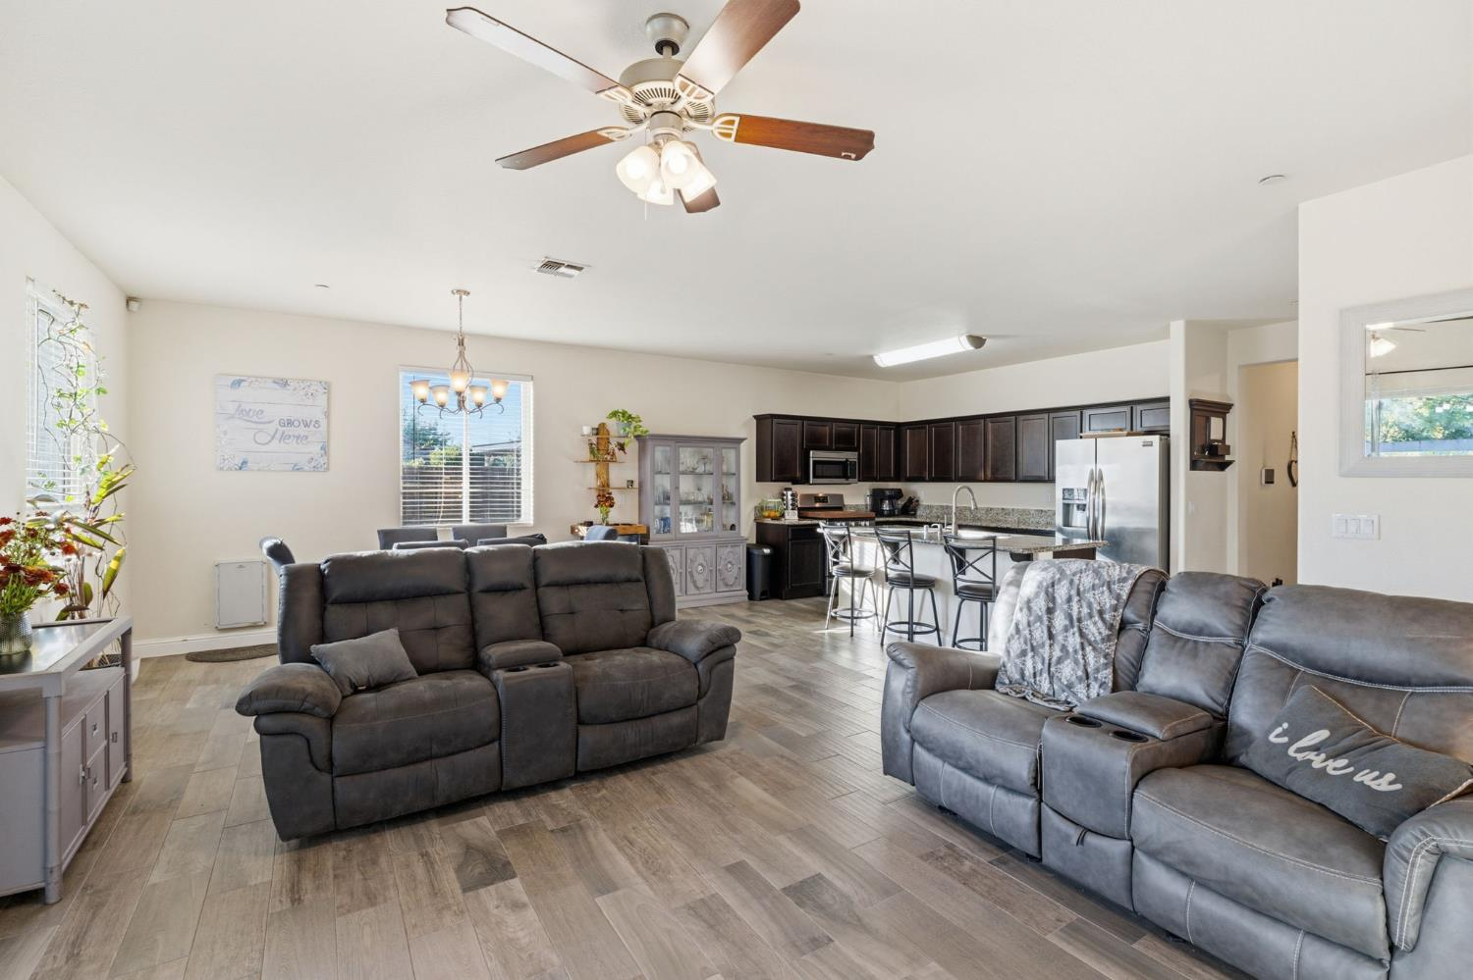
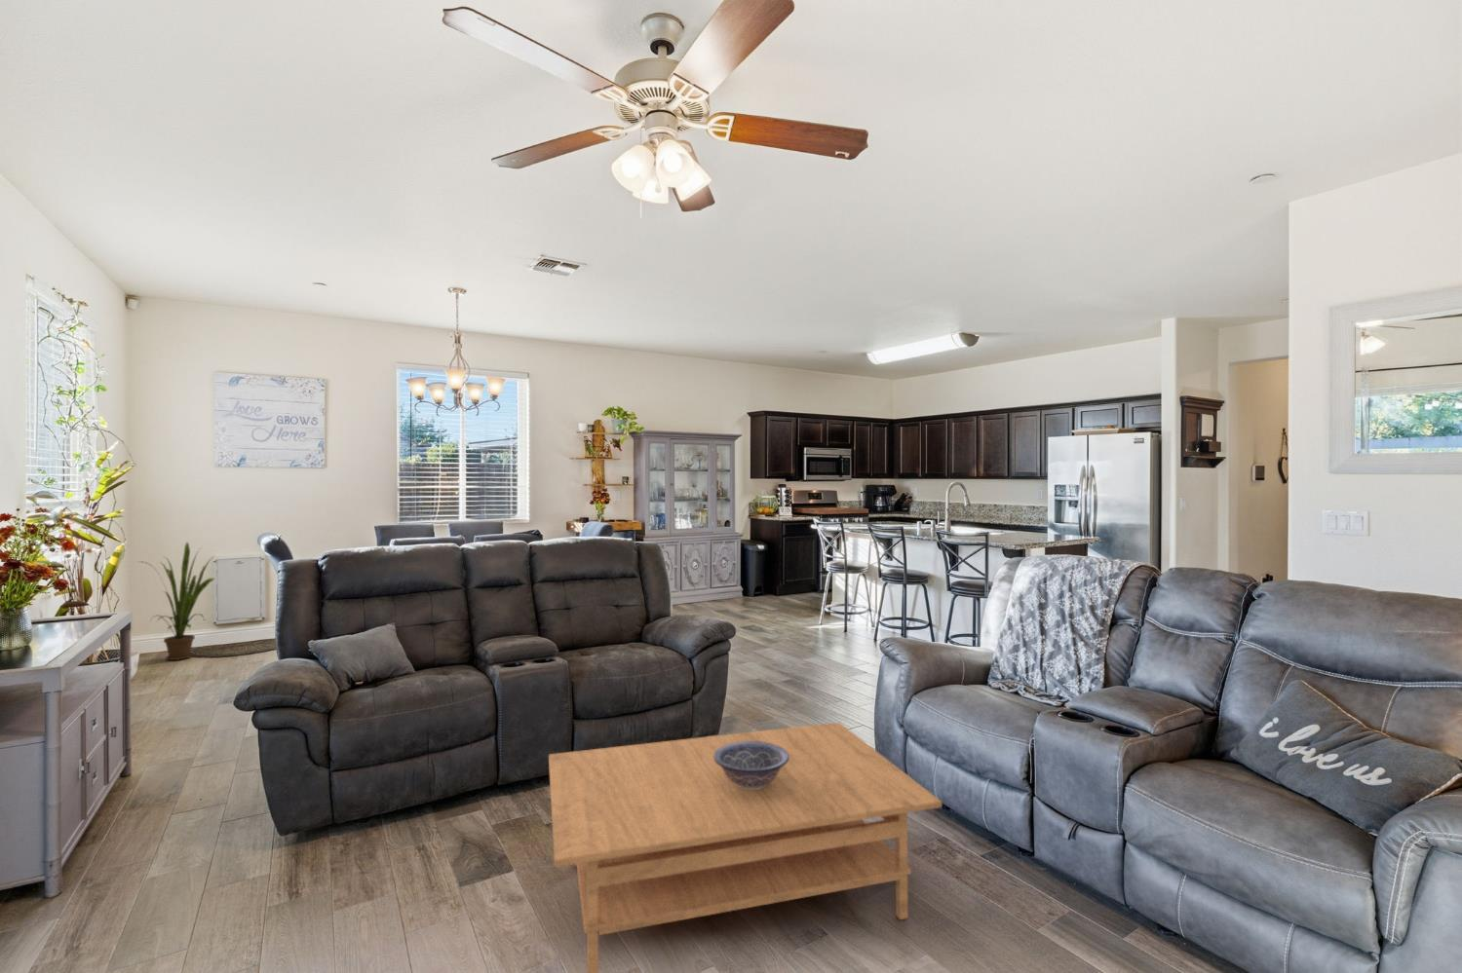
+ house plant [137,542,215,661]
+ coffee table [547,722,943,973]
+ decorative bowl [714,742,790,791]
